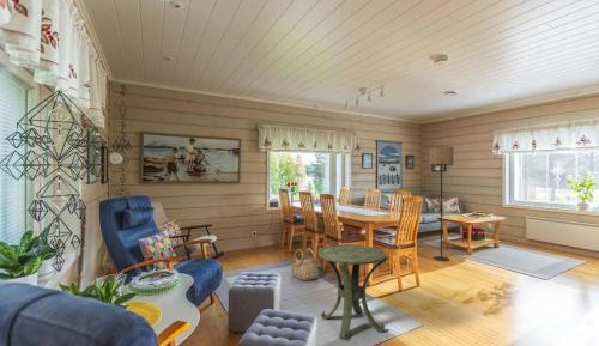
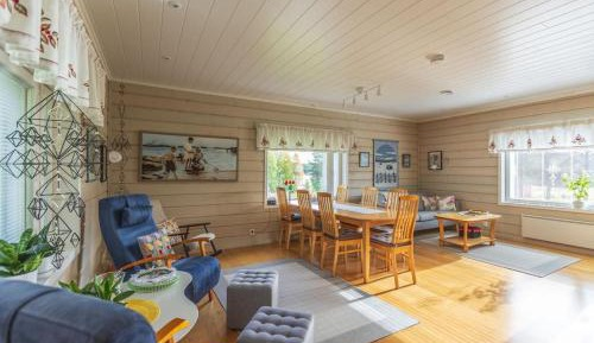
- floor lamp [429,146,455,262]
- side table [317,243,388,340]
- basket [290,247,320,281]
